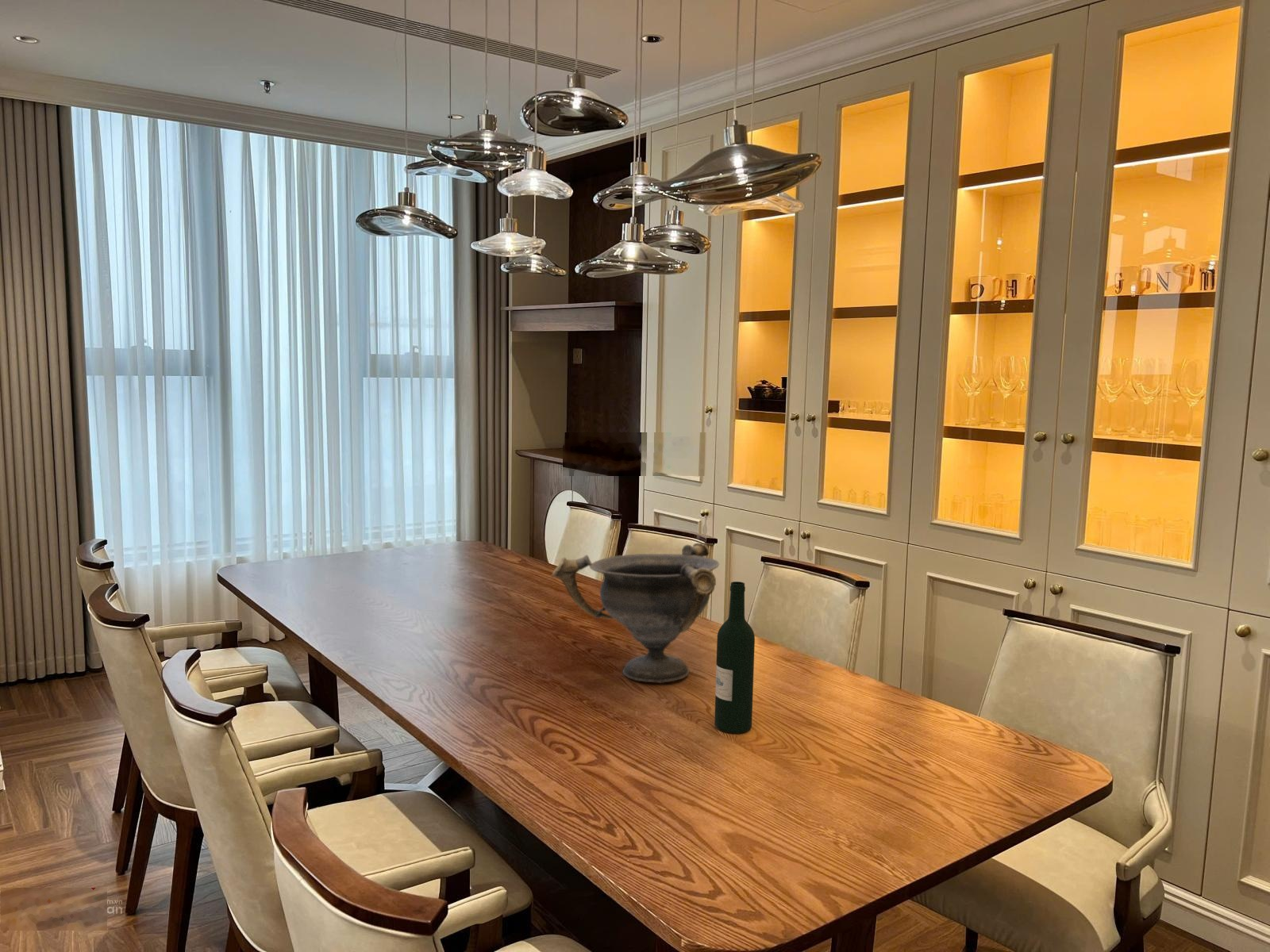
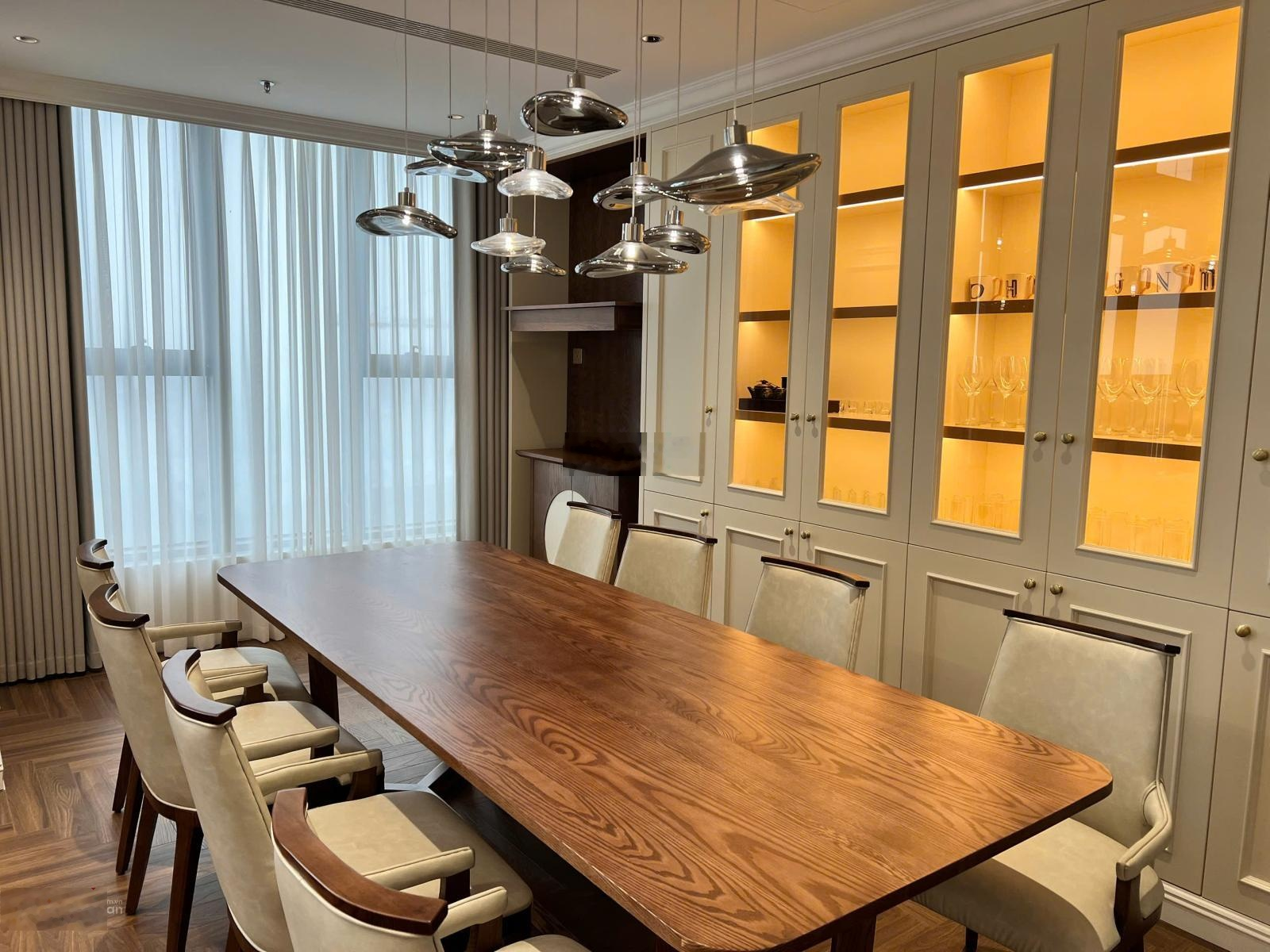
- decorative bowl [551,542,720,684]
- wine bottle [714,581,756,734]
